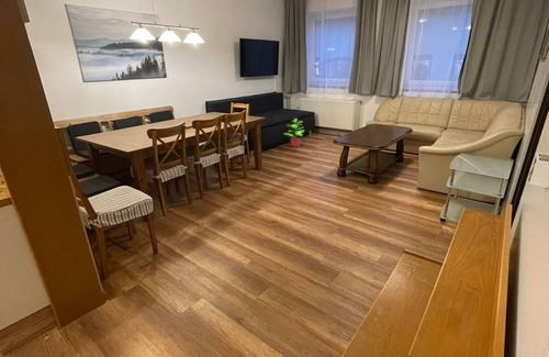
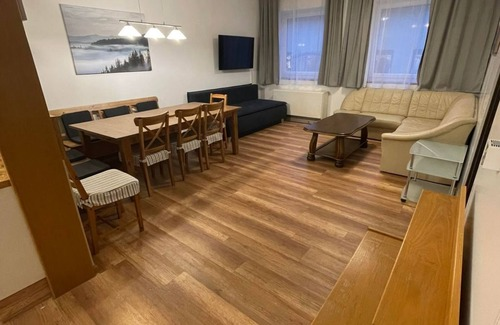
- potted plant [284,118,304,148]
